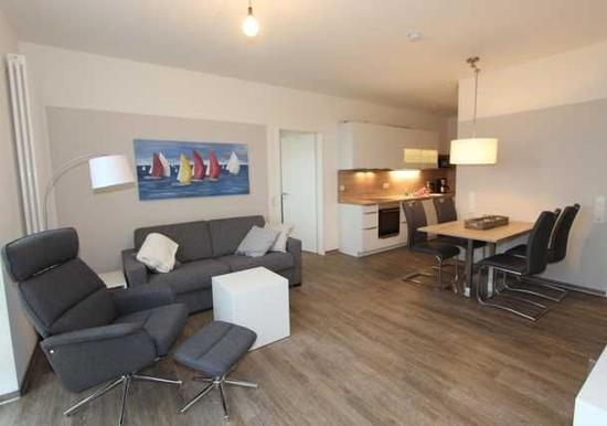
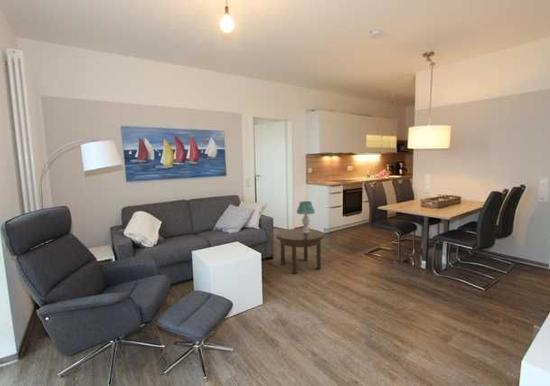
+ side table [276,228,325,275]
+ table lamp [296,200,316,233]
